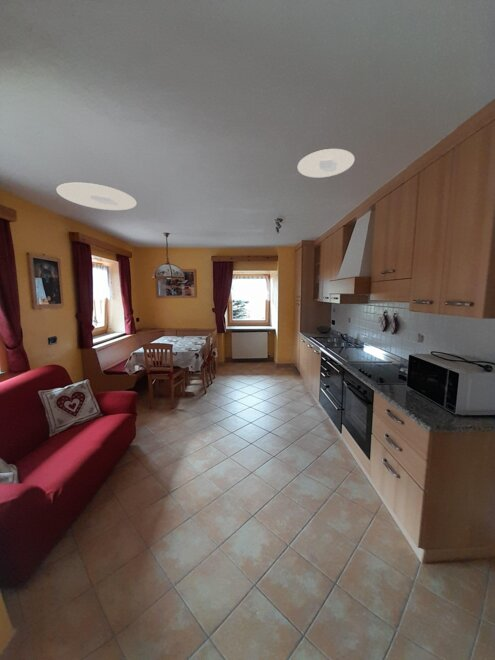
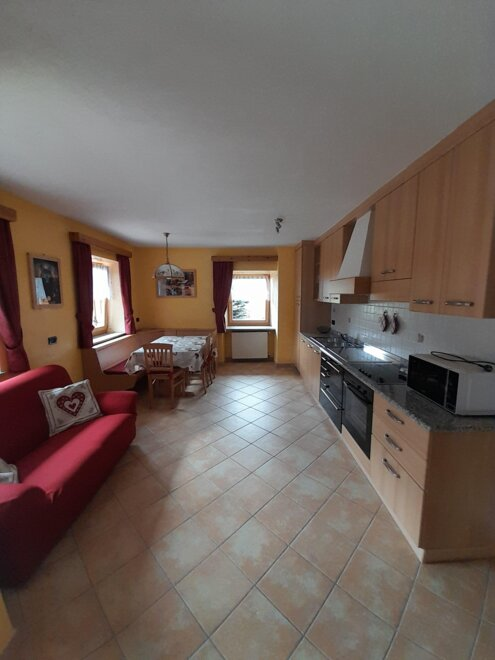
- ceiling light [55,182,137,211]
- recessed light [297,148,355,179]
